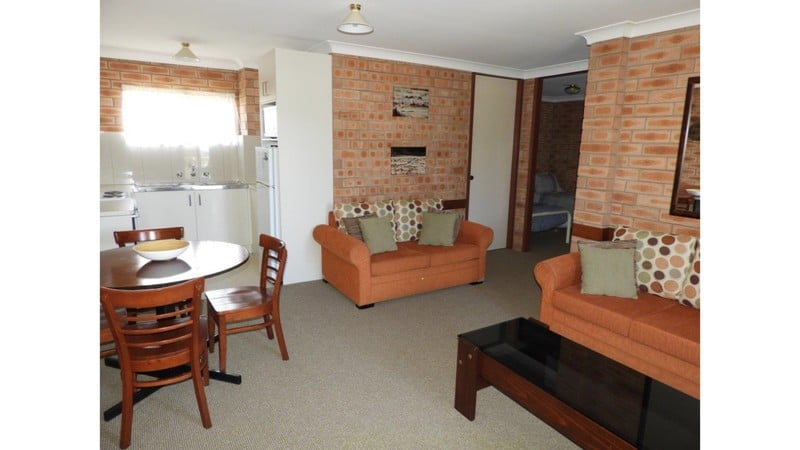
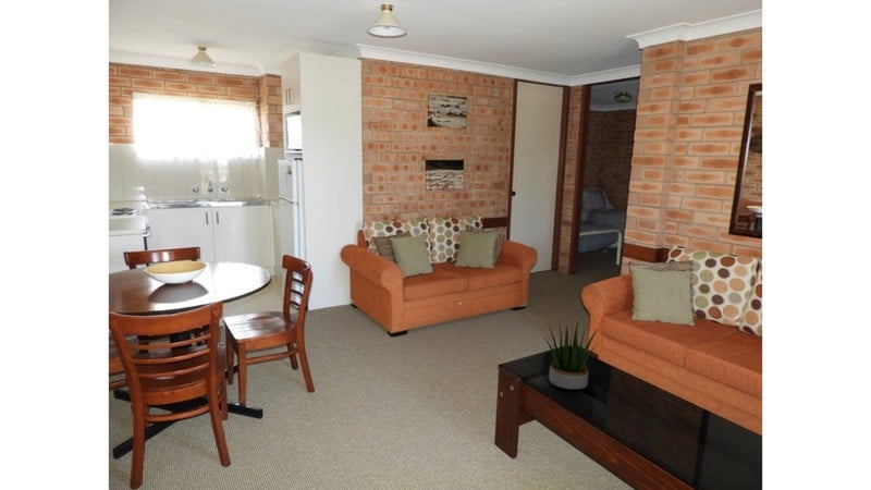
+ potted plant [543,319,600,391]
